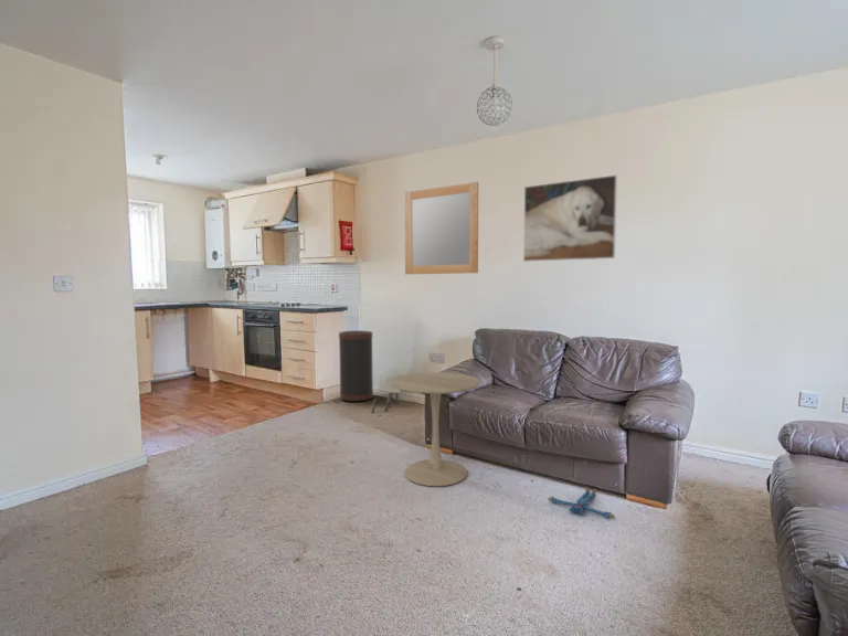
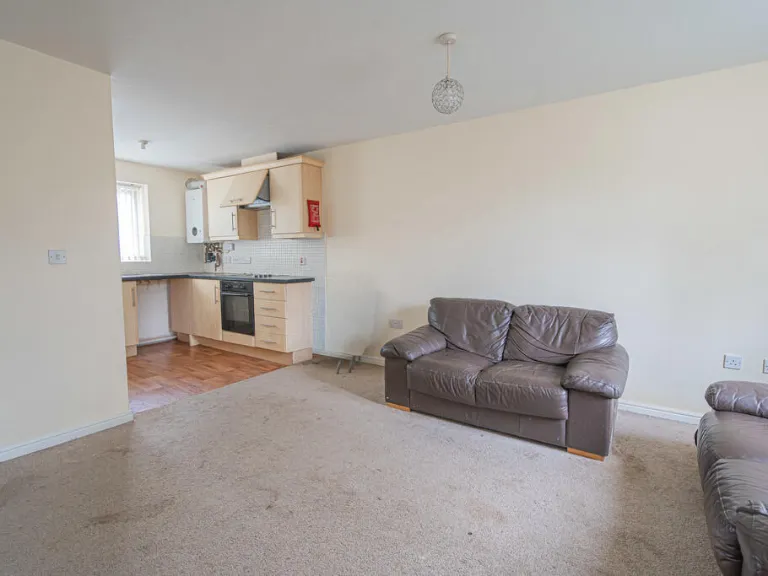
- home mirror [403,181,479,275]
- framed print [522,174,618,263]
- trash can [338,330,374,402]
- side table [390,371,481,487]
- plush toy [547,486,616,520]
